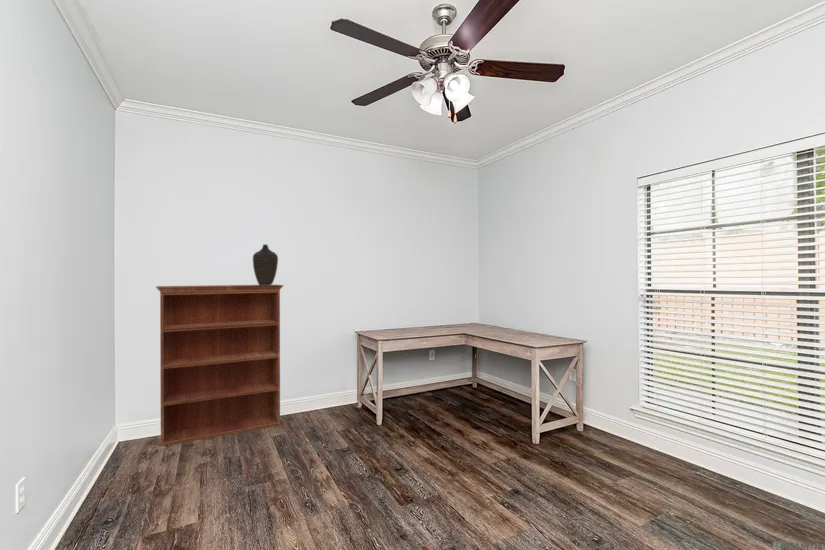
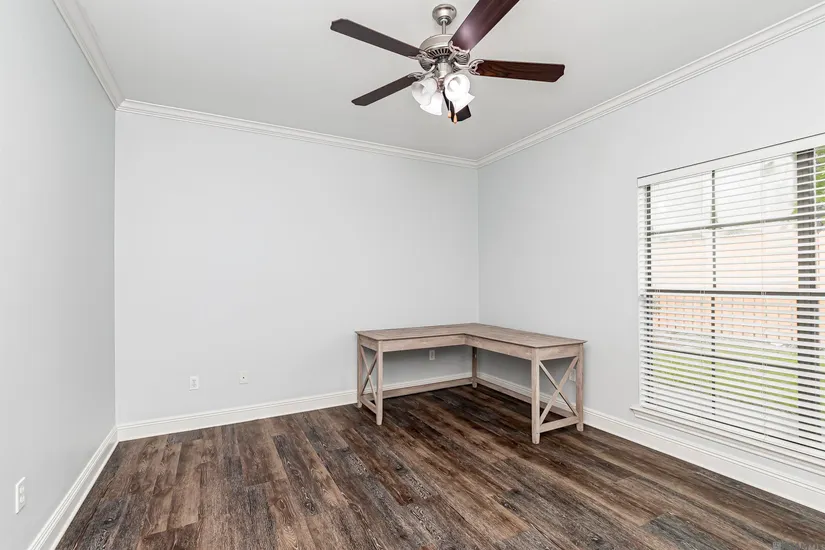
- decorative vase [252,243,279,285]
- bookcase [155,284,285,447]
